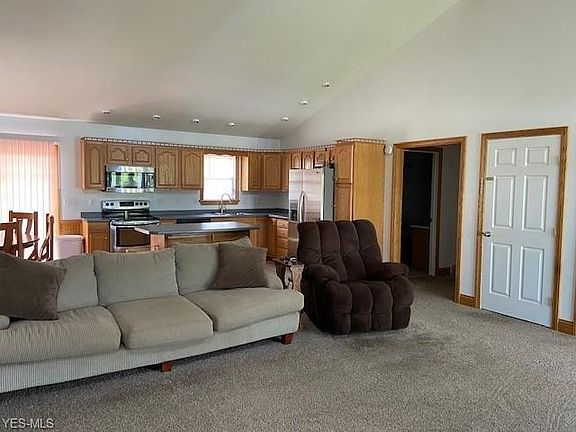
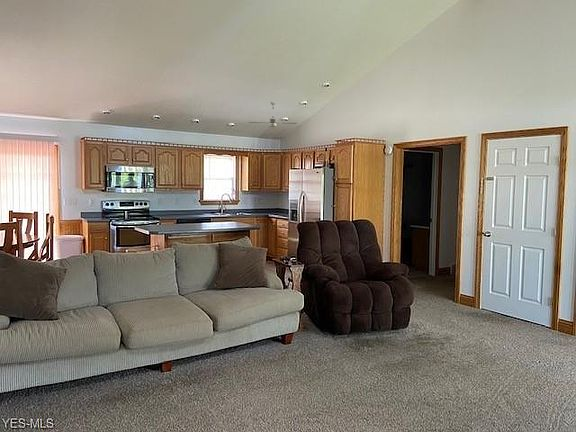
+ ceiling fan [248,101,298,128]
